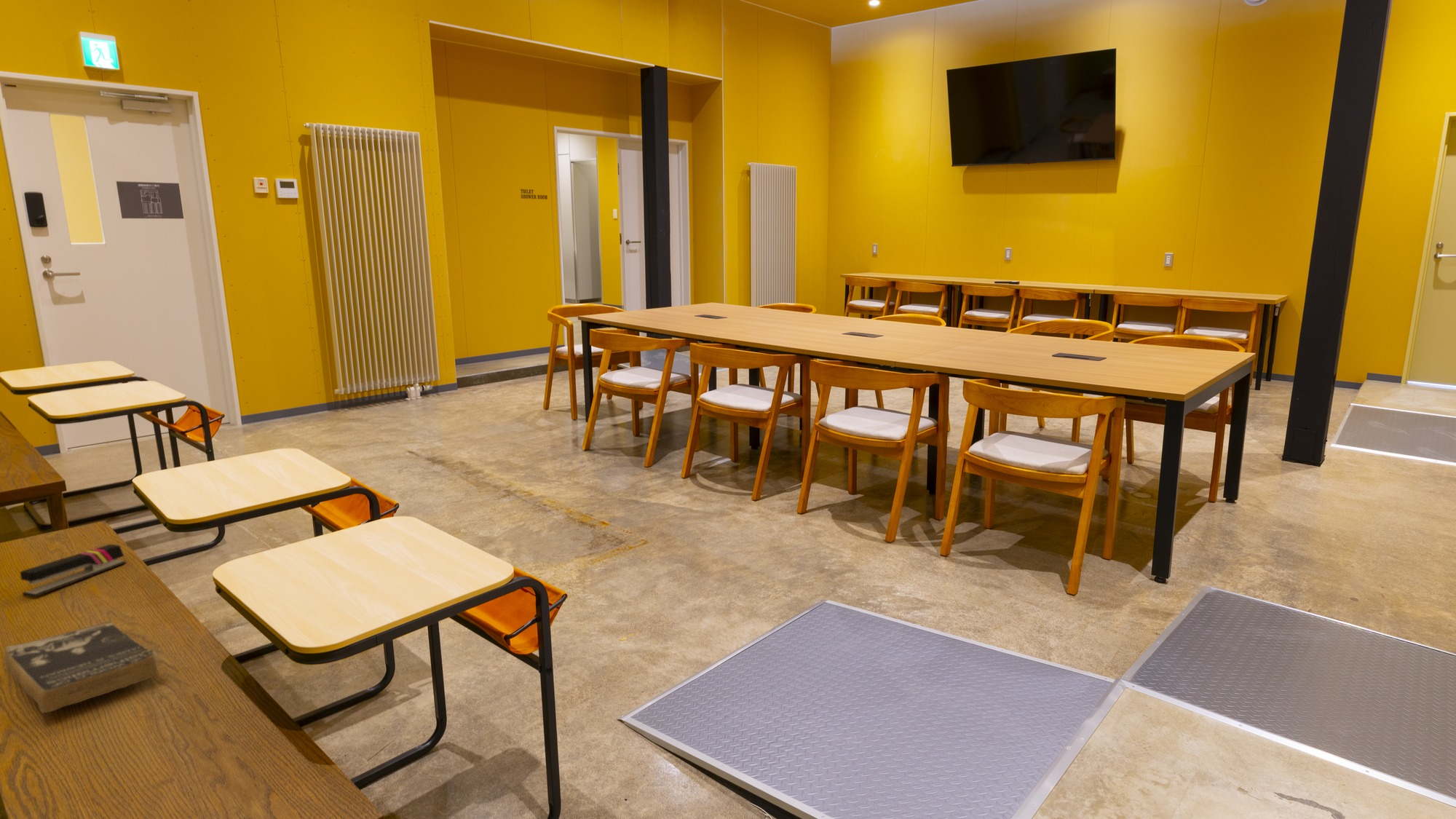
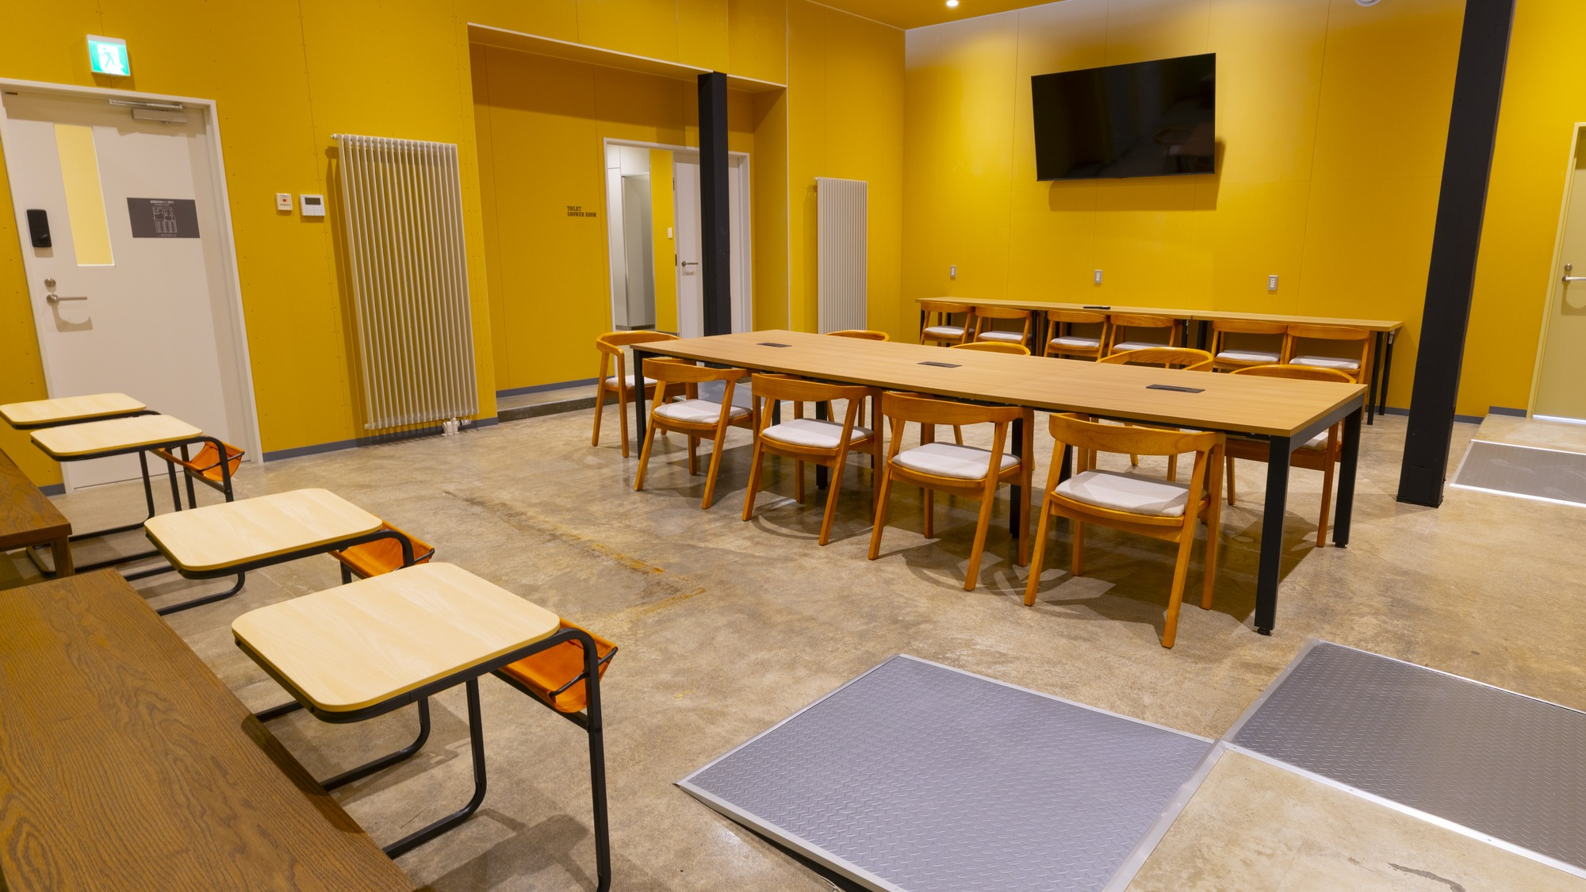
- stapler [20,544,126,598]
- book [4,621,159,713]
